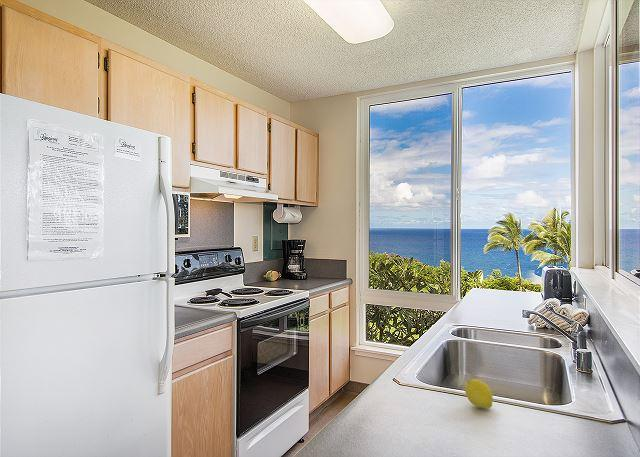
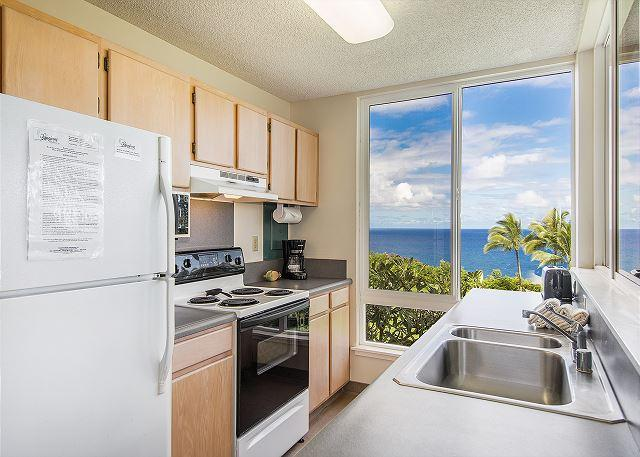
- fruit [464,378,494,409]
